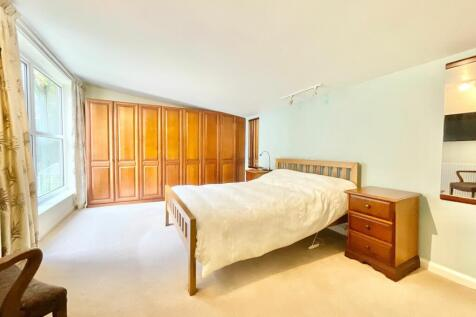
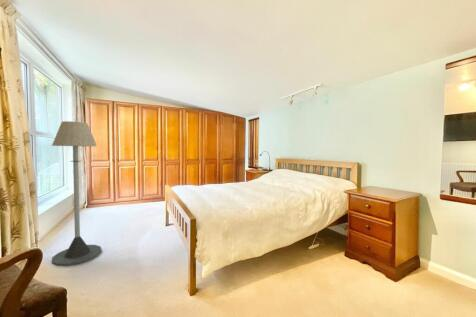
+ floor lamp [51,120,103,267]
